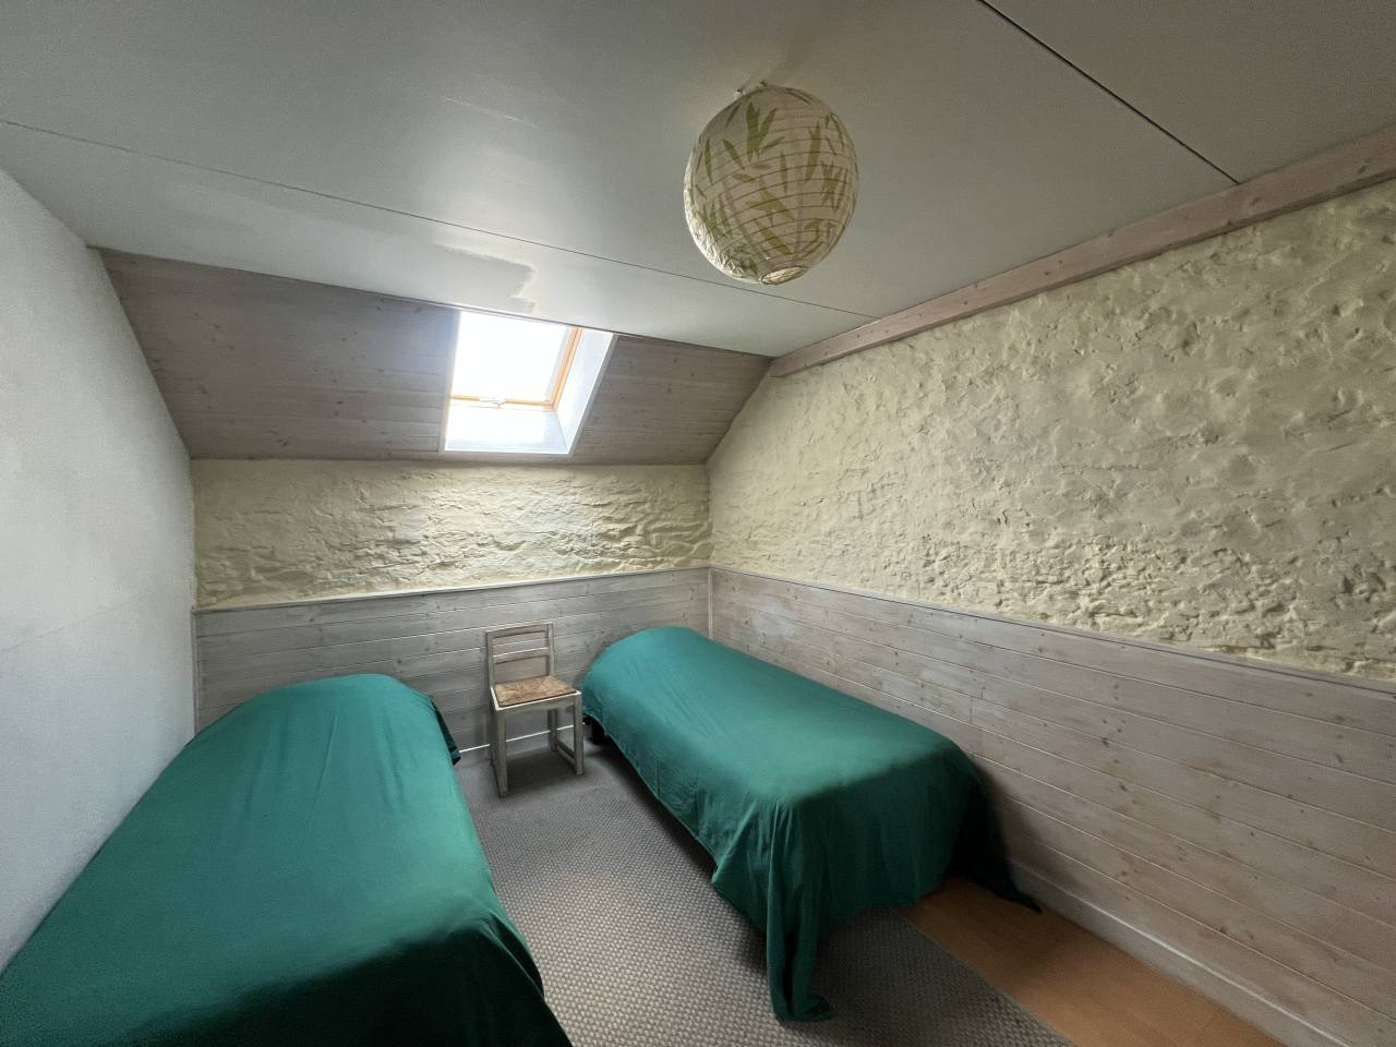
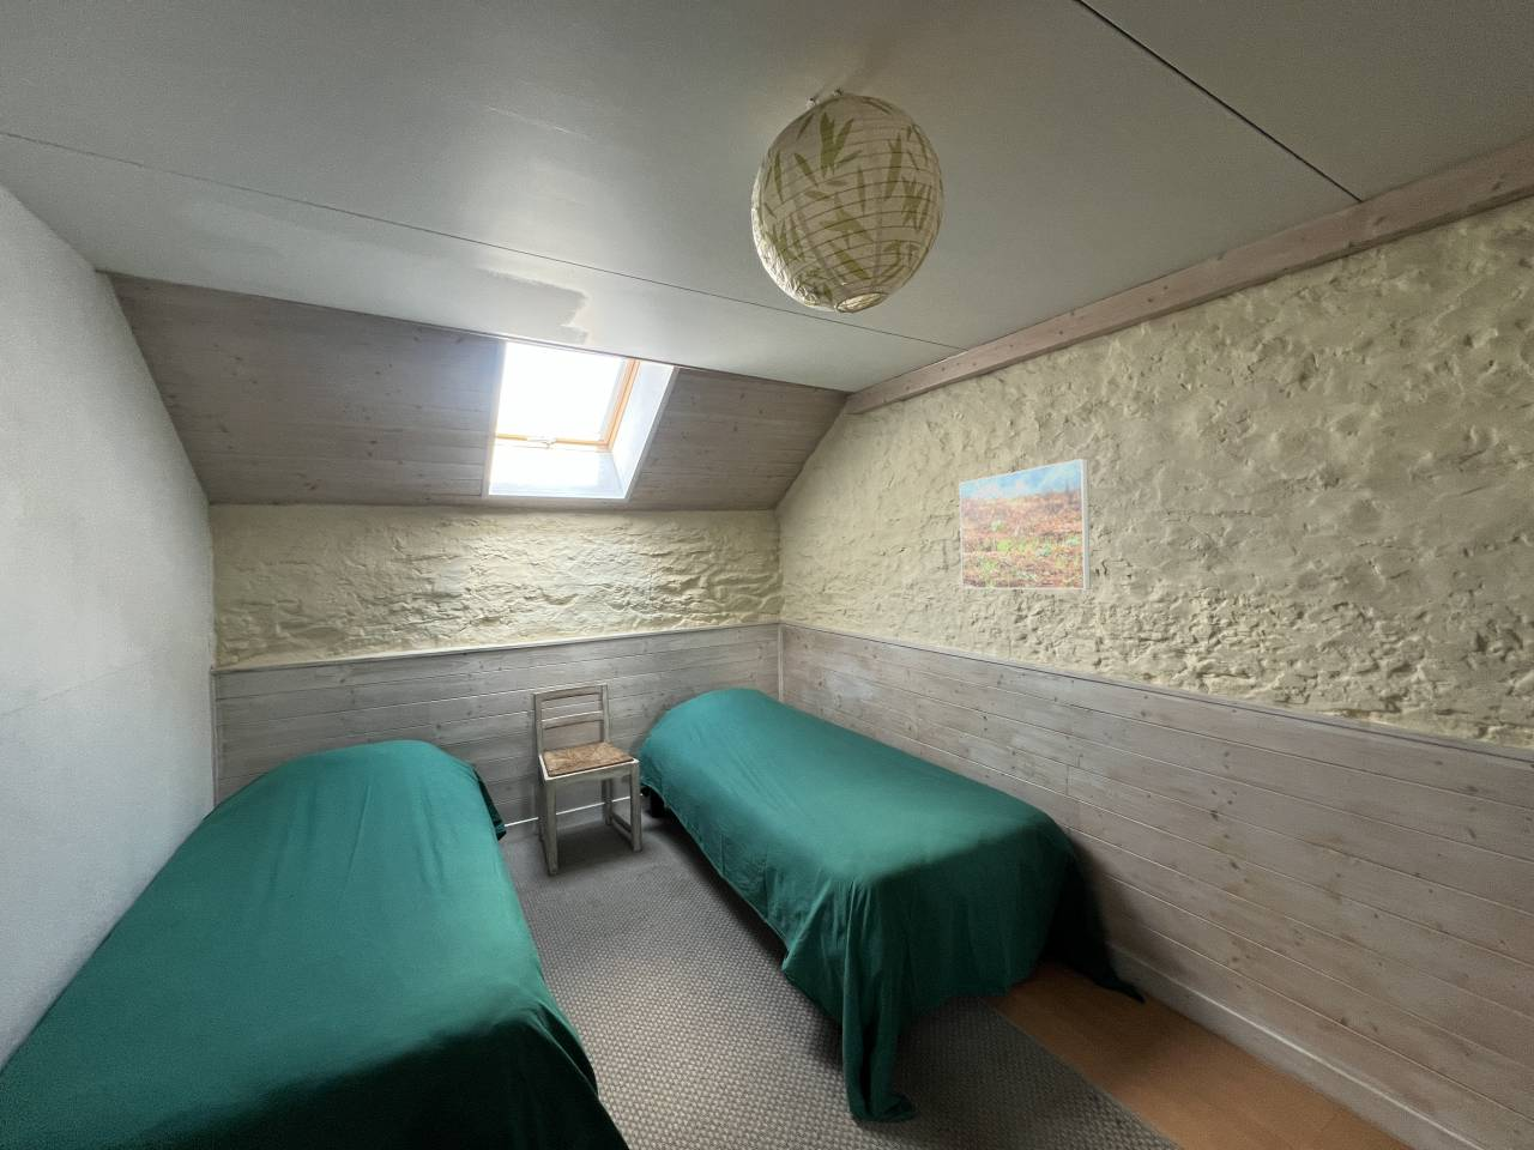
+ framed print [959,458,1092,591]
